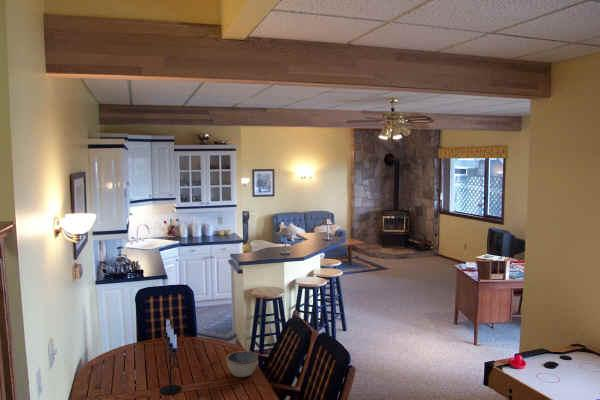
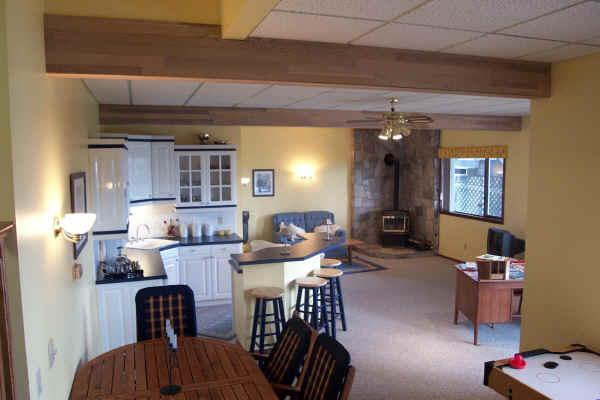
- bowl [225,350,259,378]
